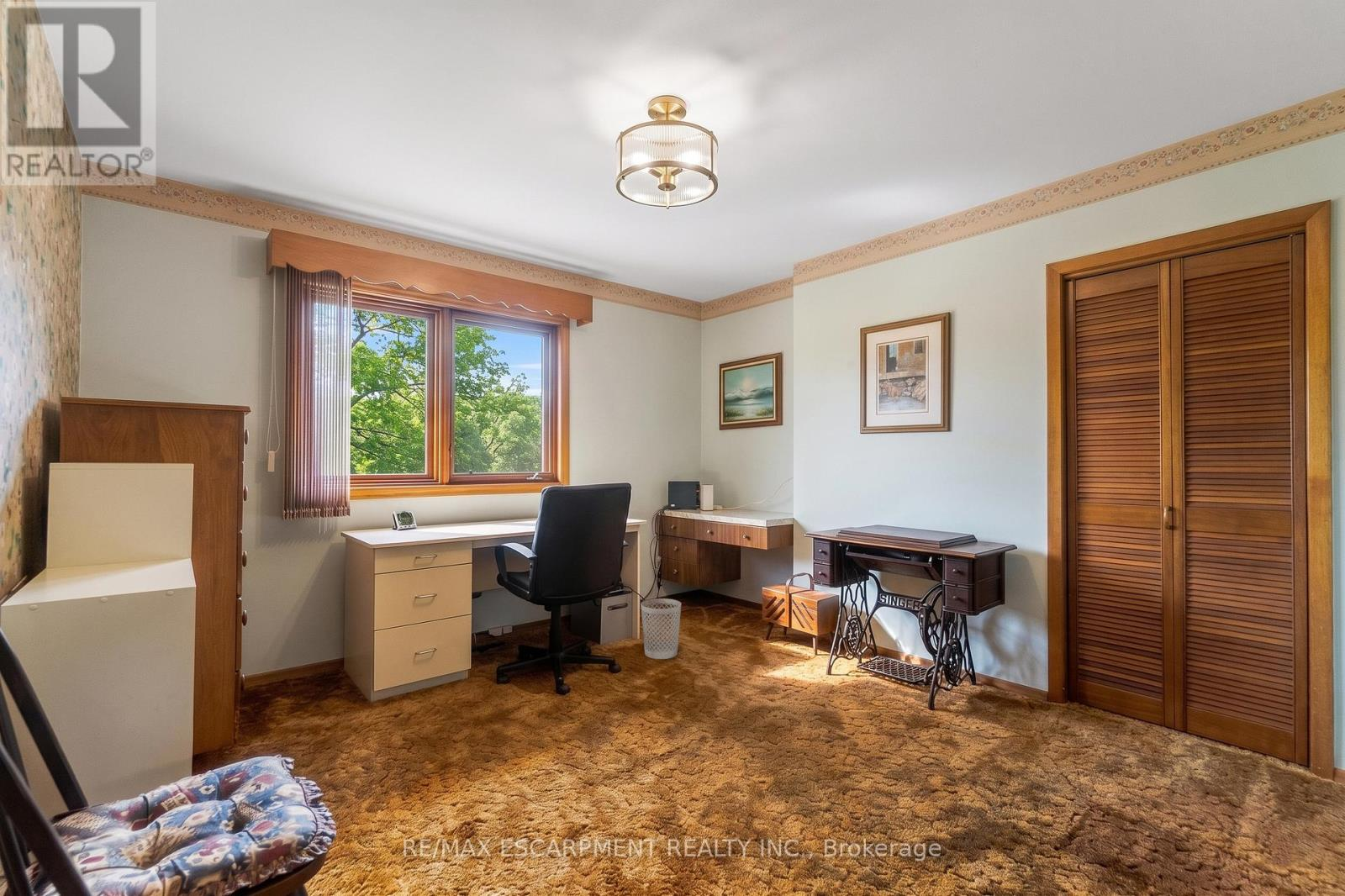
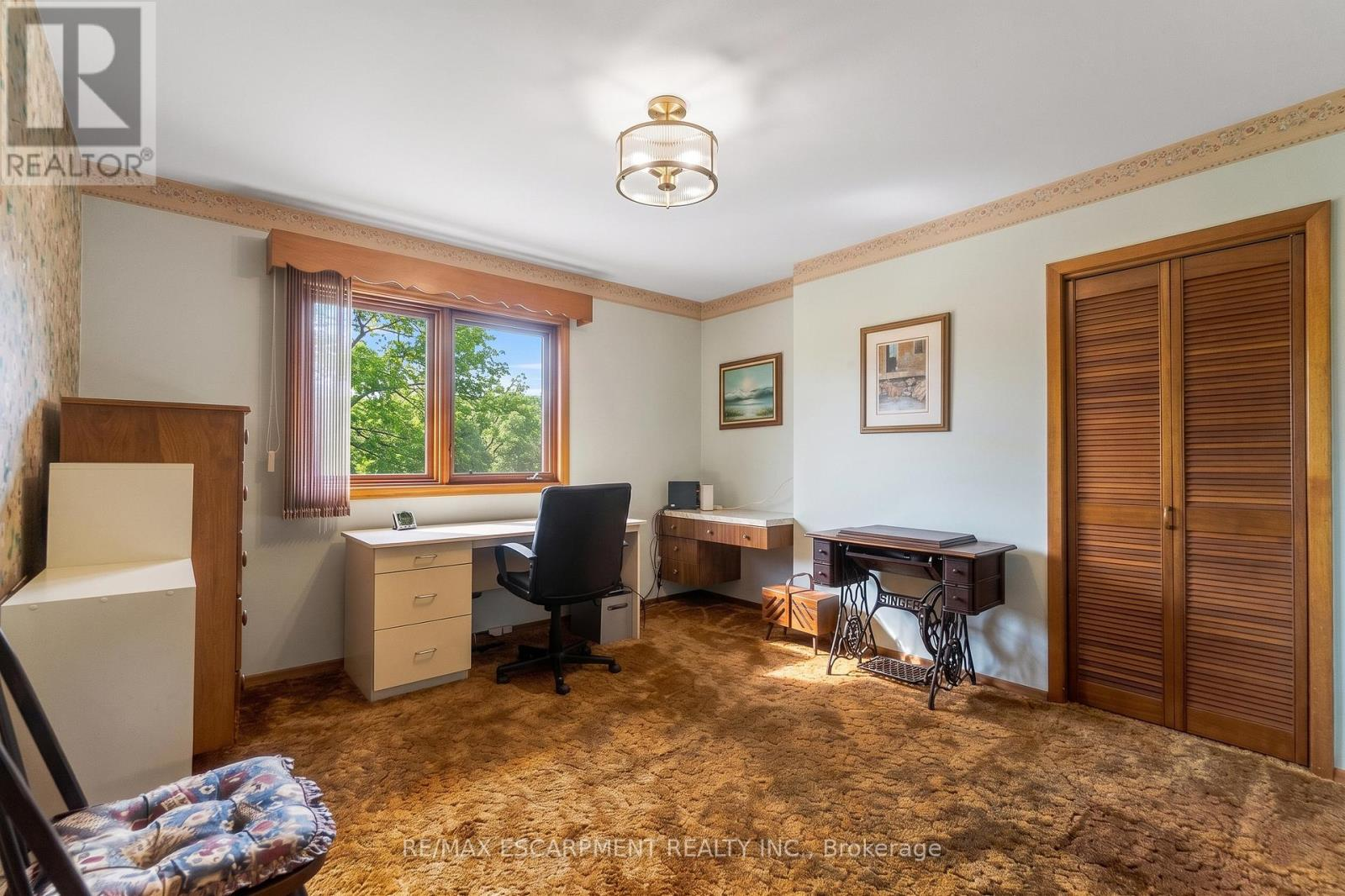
- wastebasket [640,598,682,660]
